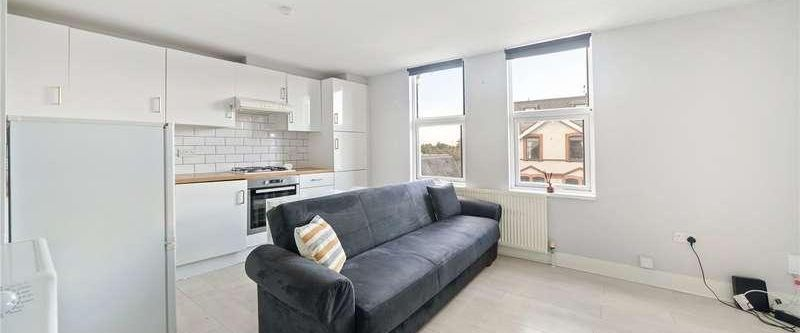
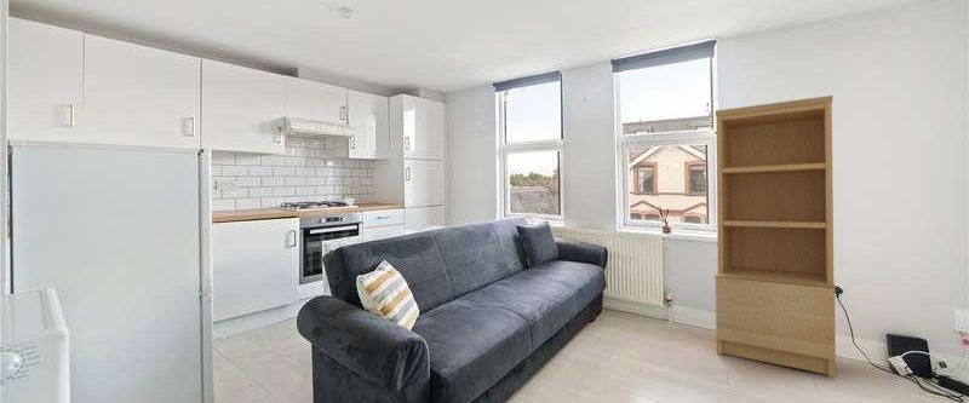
+ bookcase [713,94,837,379]
